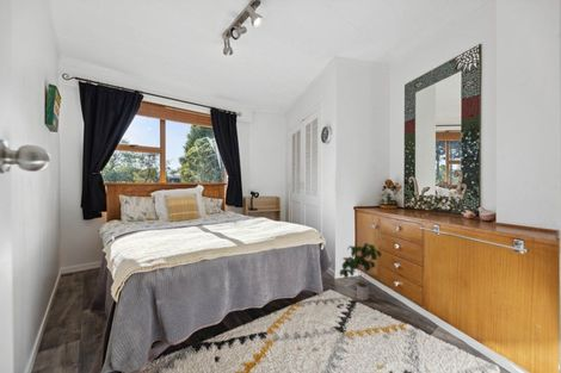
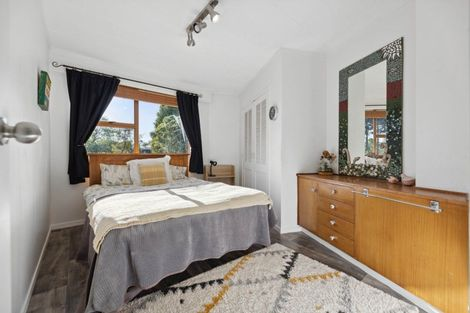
- potted plant [339,242,382,301]
